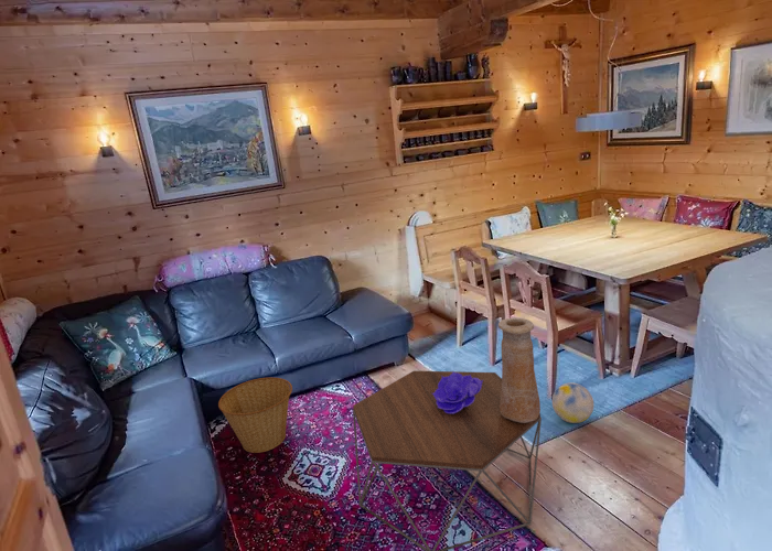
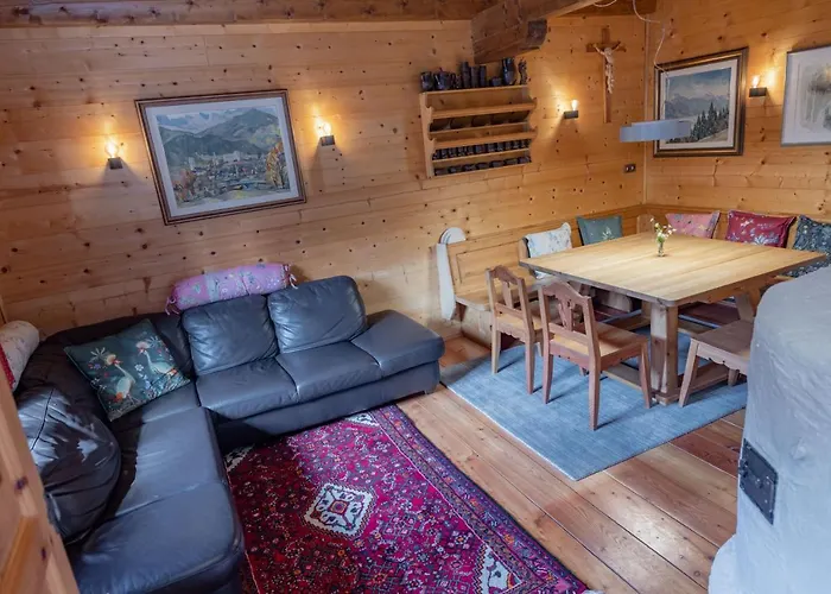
- coffee table [352,370,543,551]
- decorative bowl [432,370,483,414]
- basket [217,376,293,454]
- ball [551,381,594,424]
- vase [497,317,542,423]
